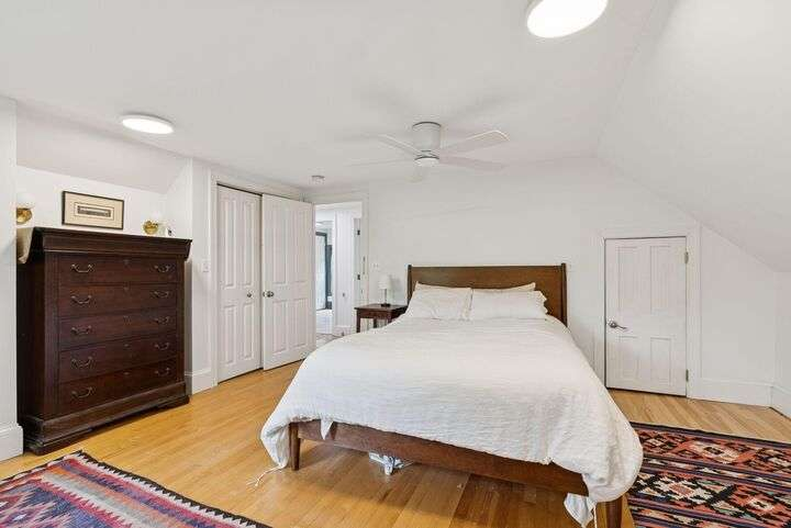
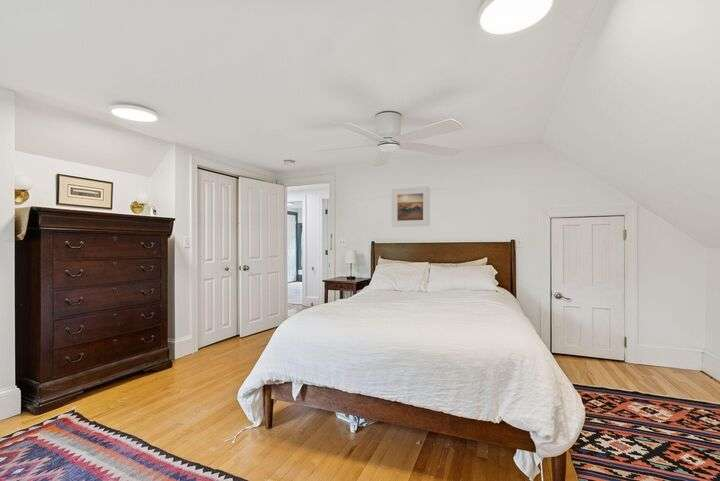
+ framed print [391,186,431,228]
